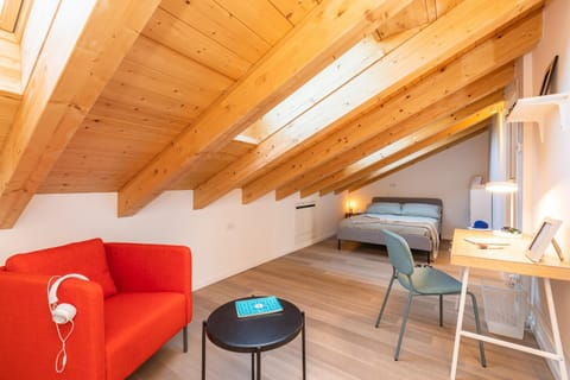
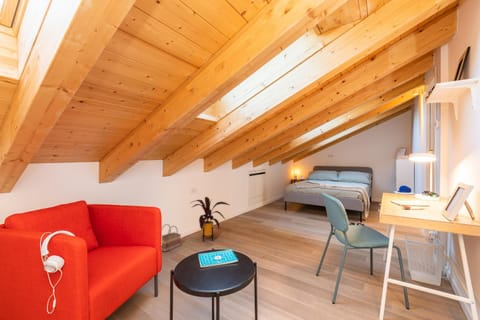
+ house plant [190,196,231,243]
+ basket [161,223,182,253]
